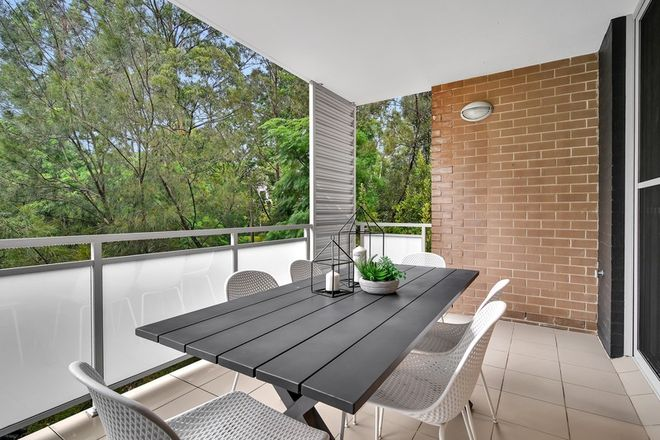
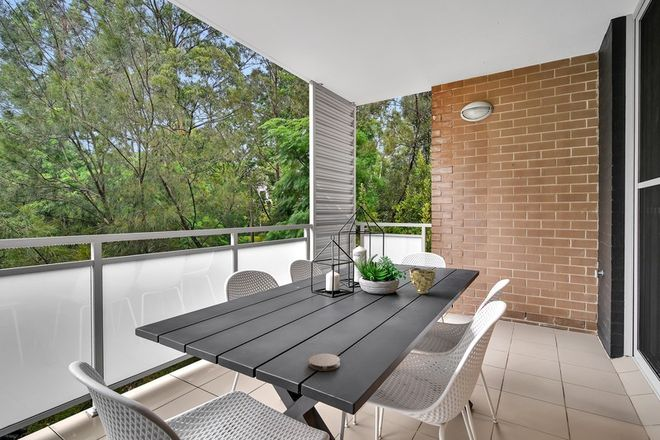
+ decorative bowl [408,267,437,295]
+ coaster [308,353,341,372]
